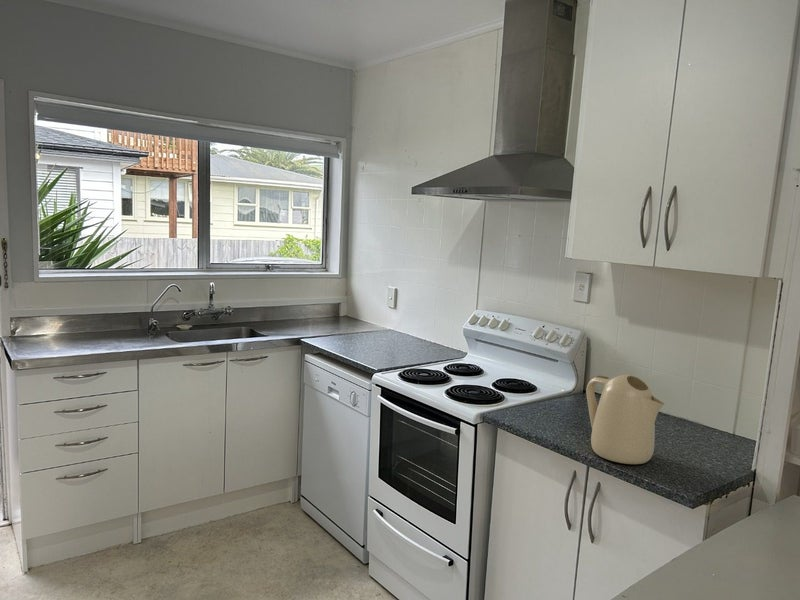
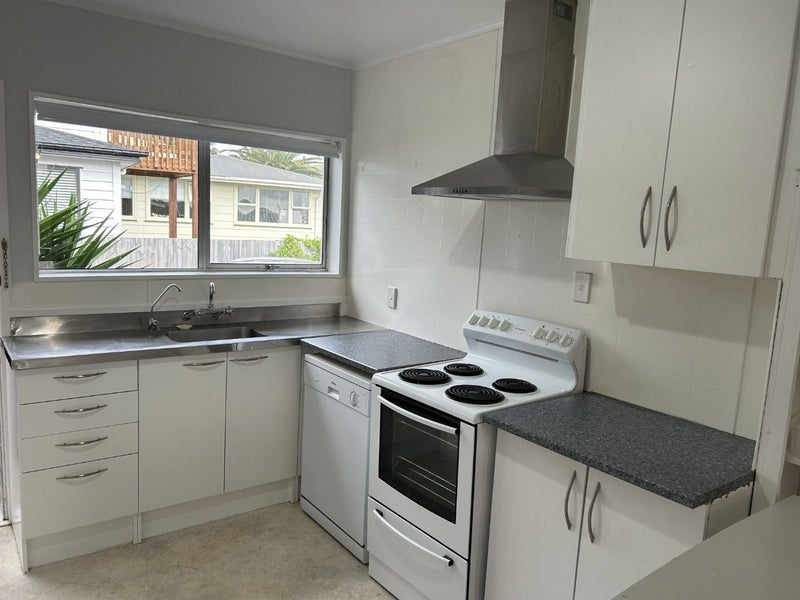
- kettle [585,374,665,465]
